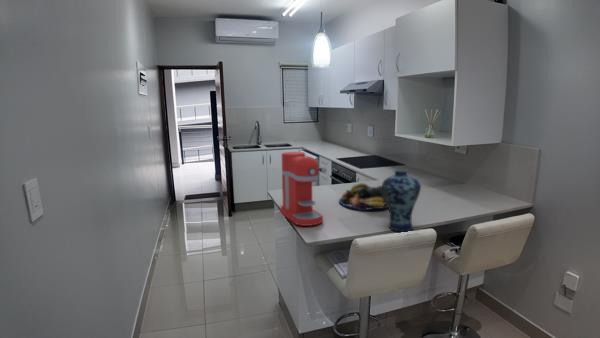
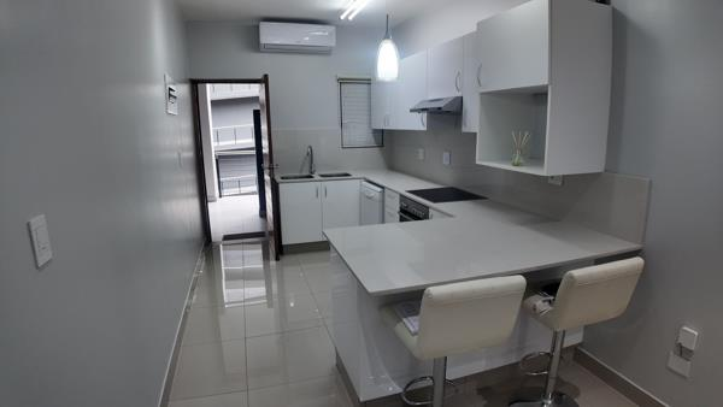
- vase [381,169,422,232]
- fruit bowl [338,182,388,211]
- coffee maker [279,151,328,227]
